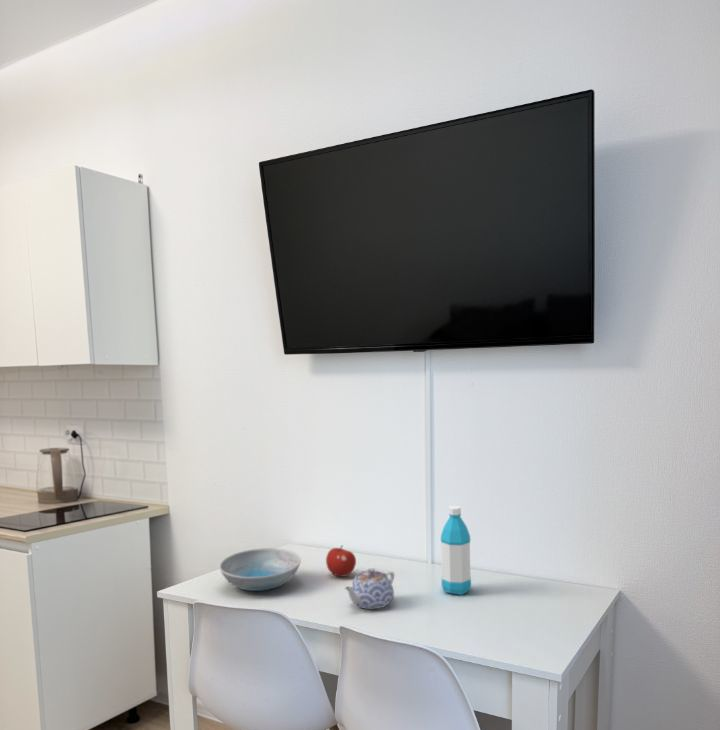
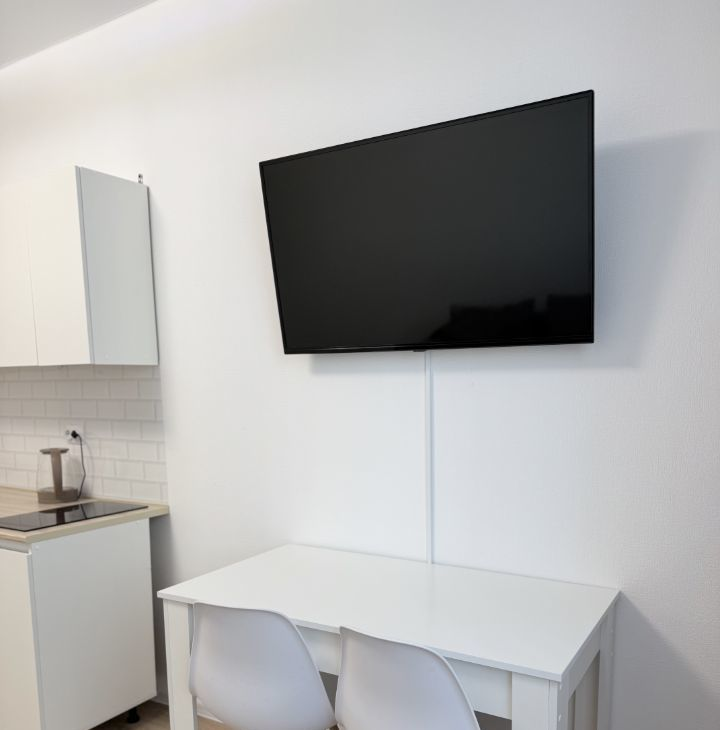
- teapot [343,568,395,610]
- fruit [325,544,357,578]
- water bottle [440,505,472,596]
- dish [218,547,302,592]
